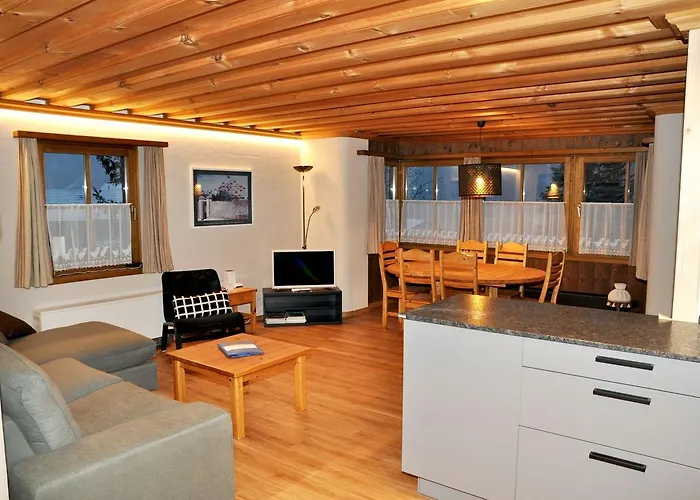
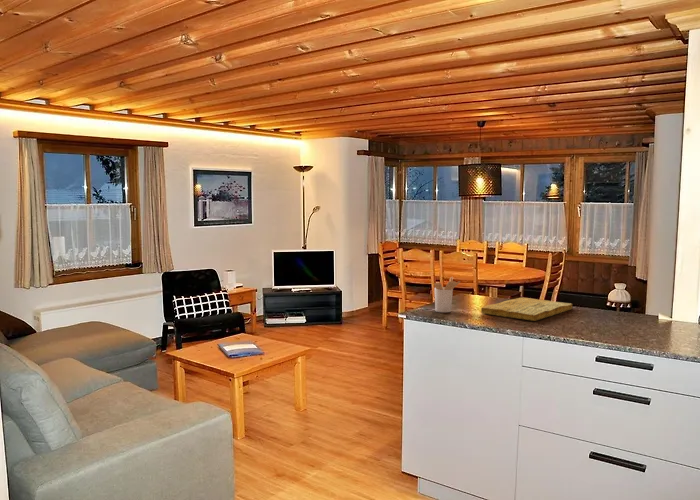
+ cutting board [480,296,573,322]
+ utensil holder [433,276,461,313]
